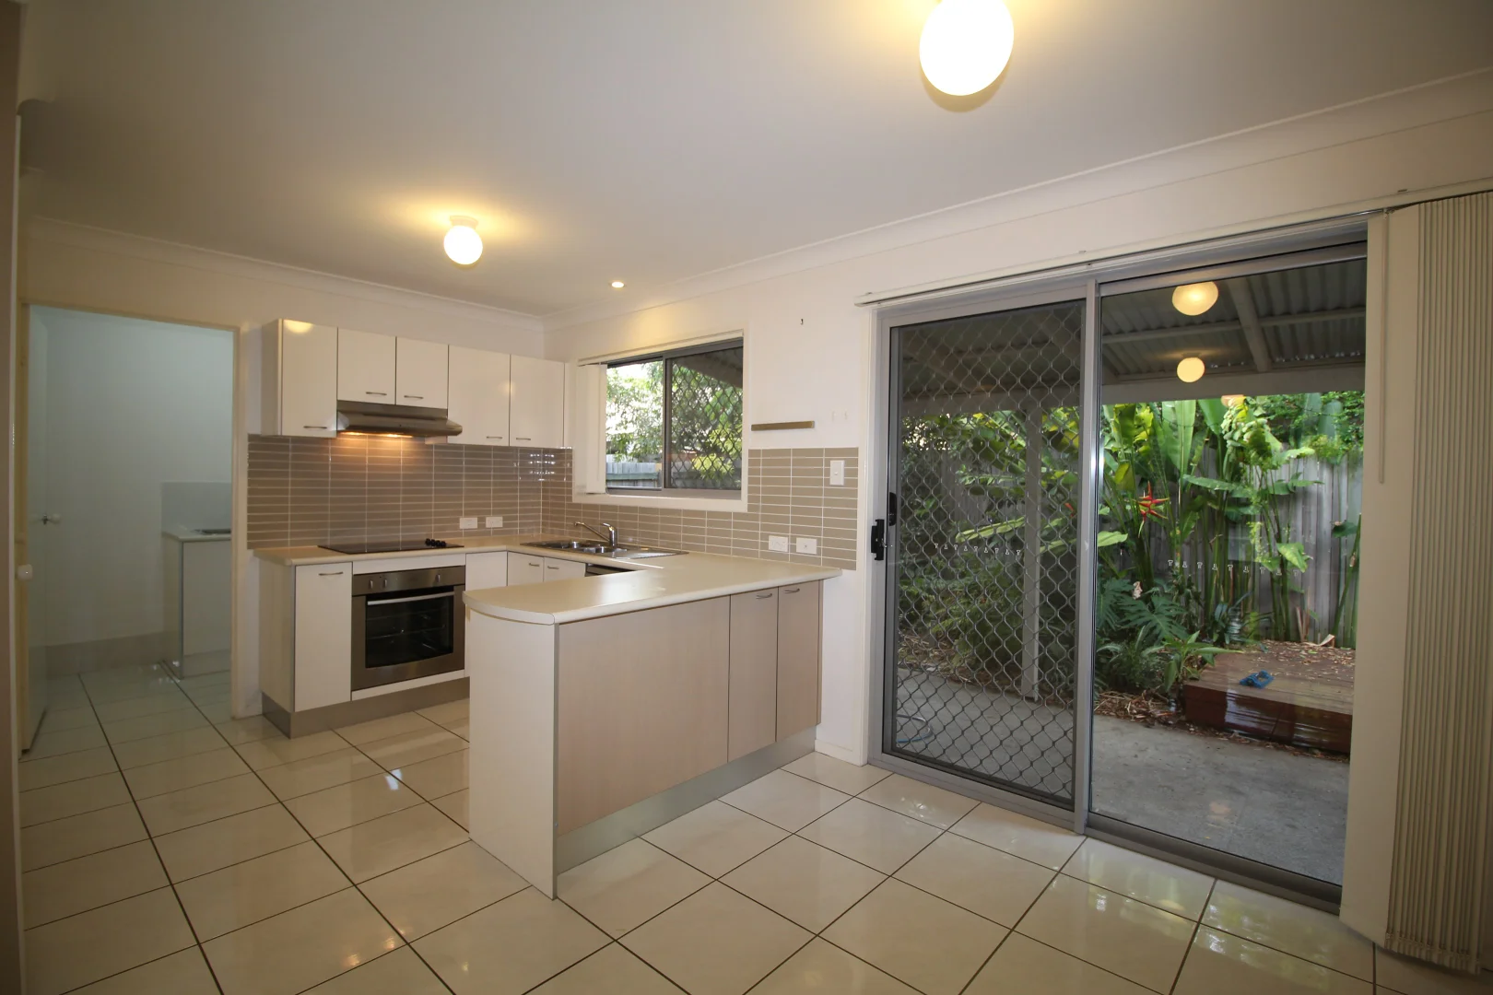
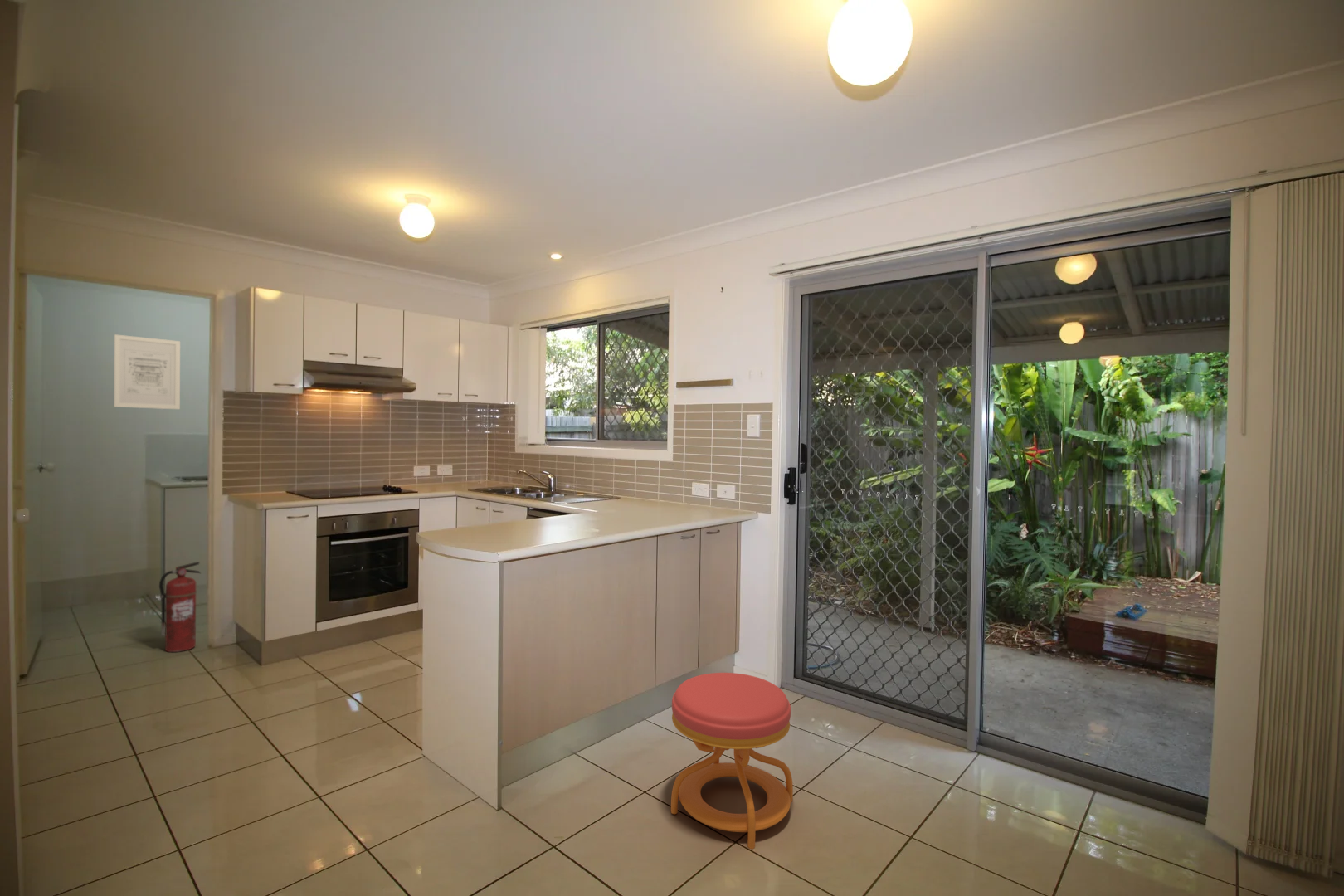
+ fire extinguisher [158,561,202,653]
+ wall art [114,334,181,410]
+ stool [670,672,794,850]
